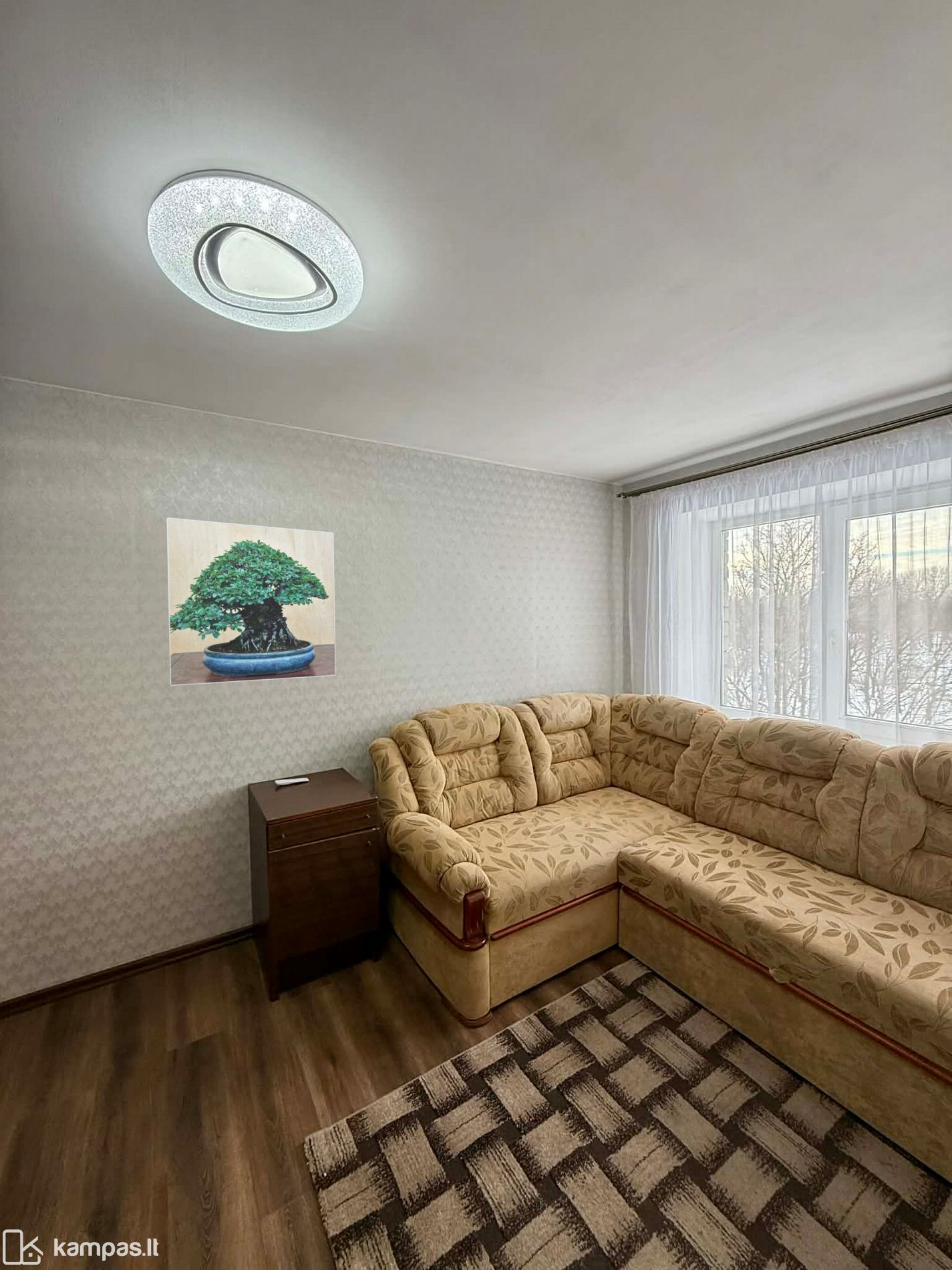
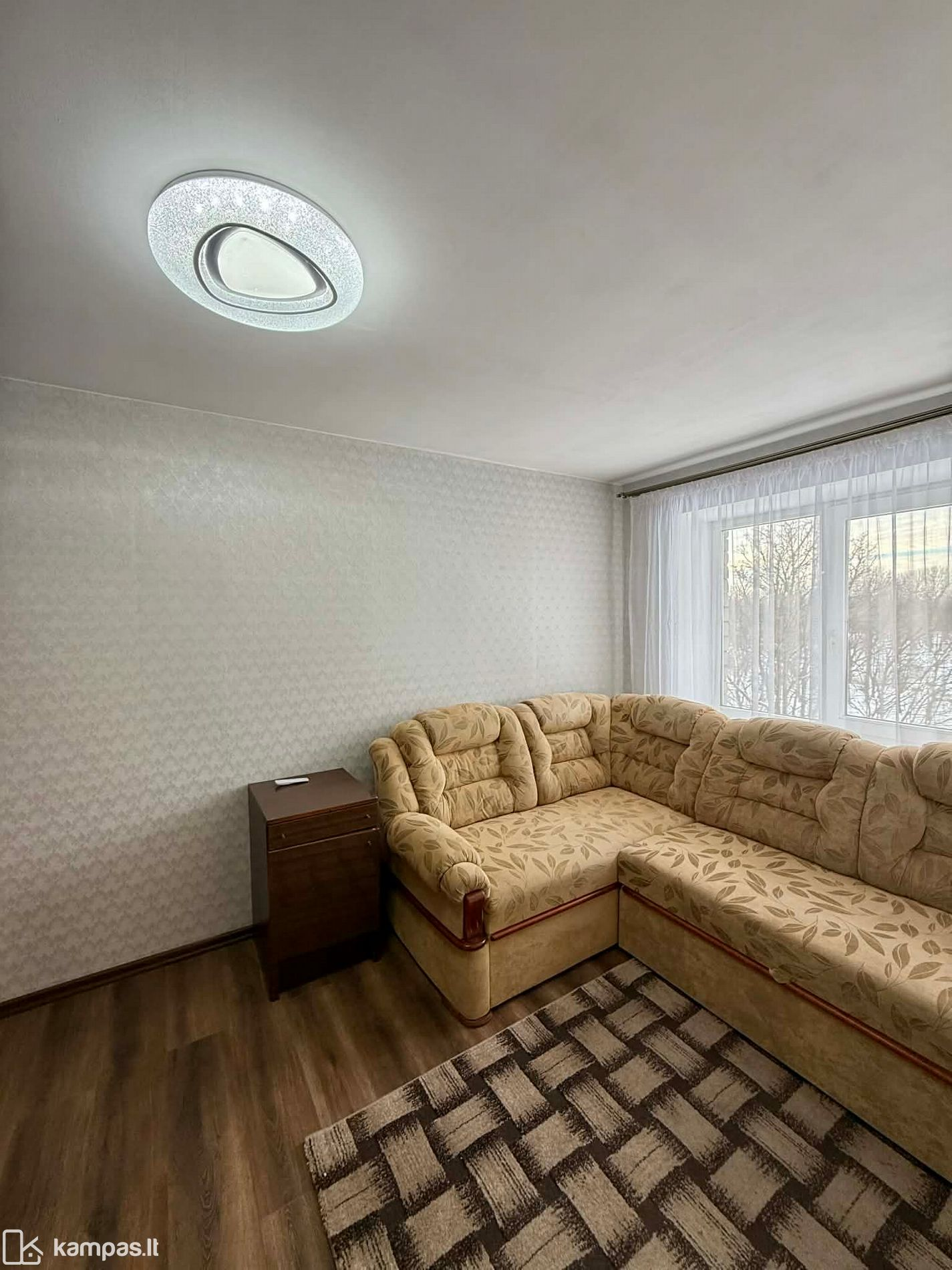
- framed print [166,517,337,686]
